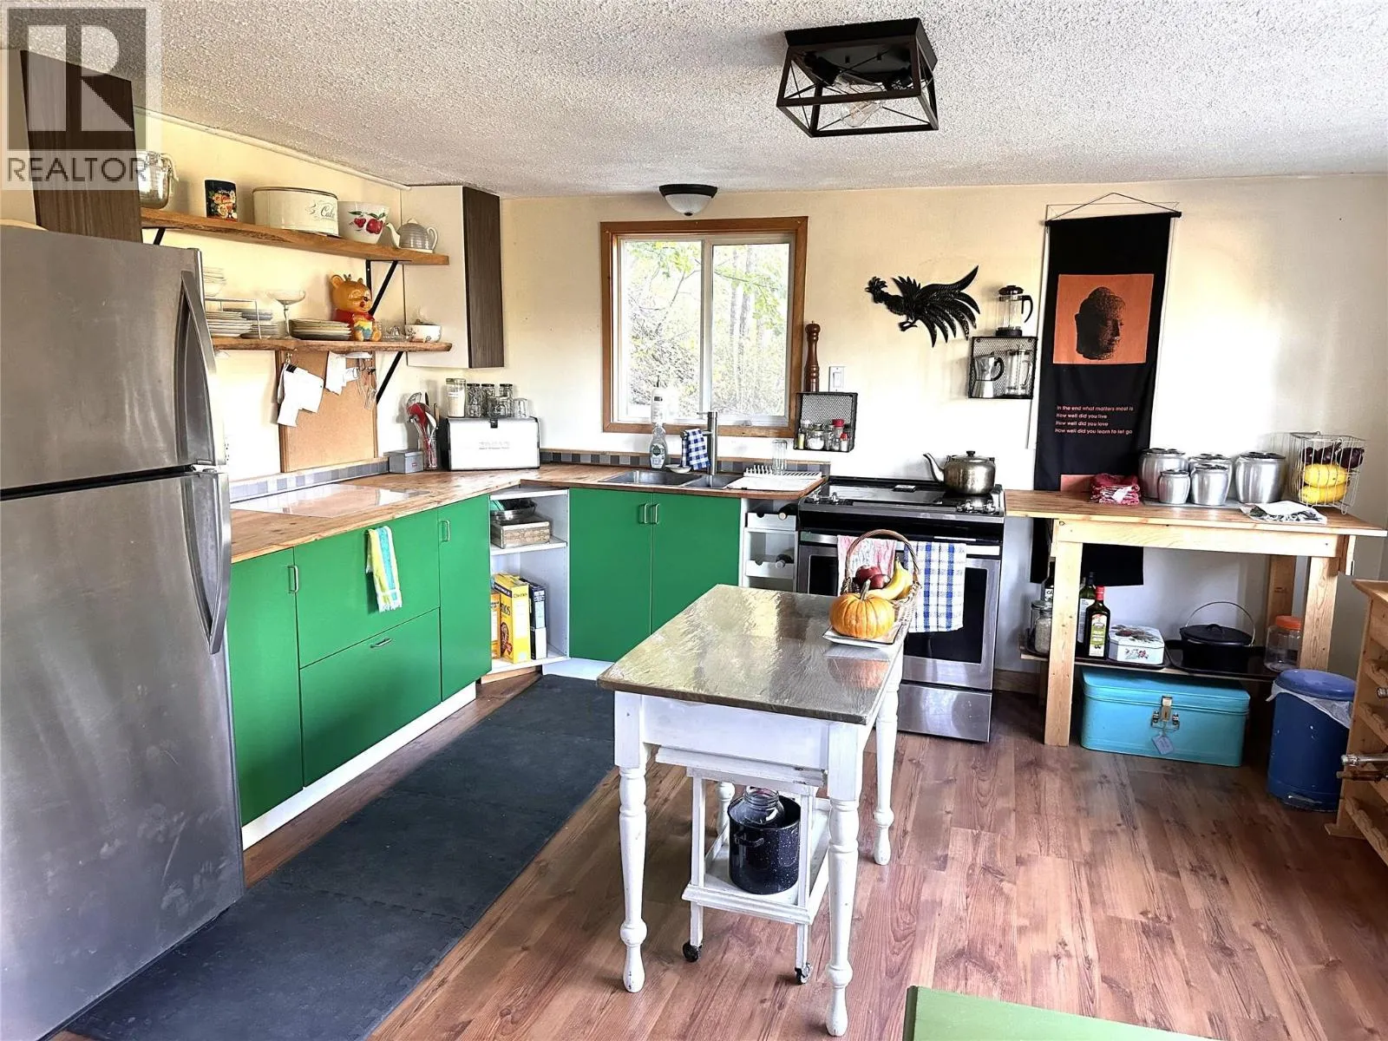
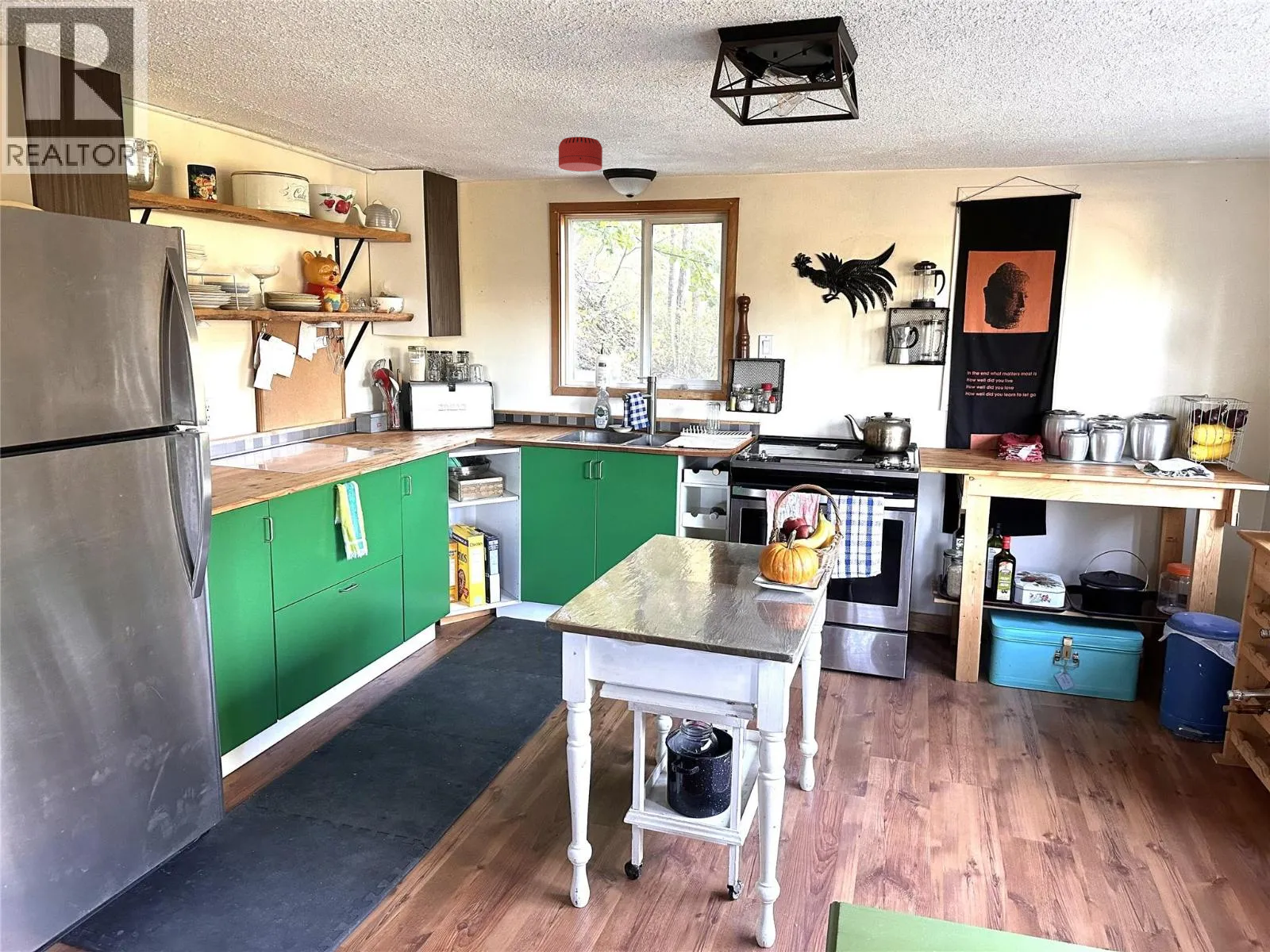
+ smoke detector [558,136,603,172]
